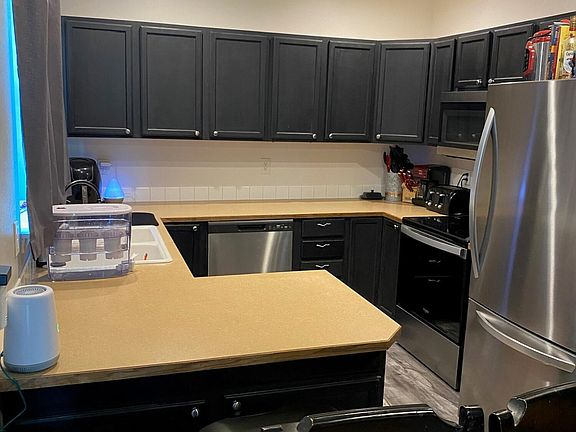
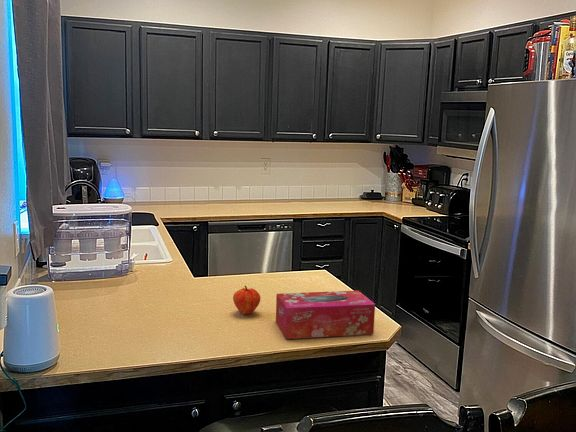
+ fruit [232,284,261,315]
+ tissue box [275,290,376,340]
